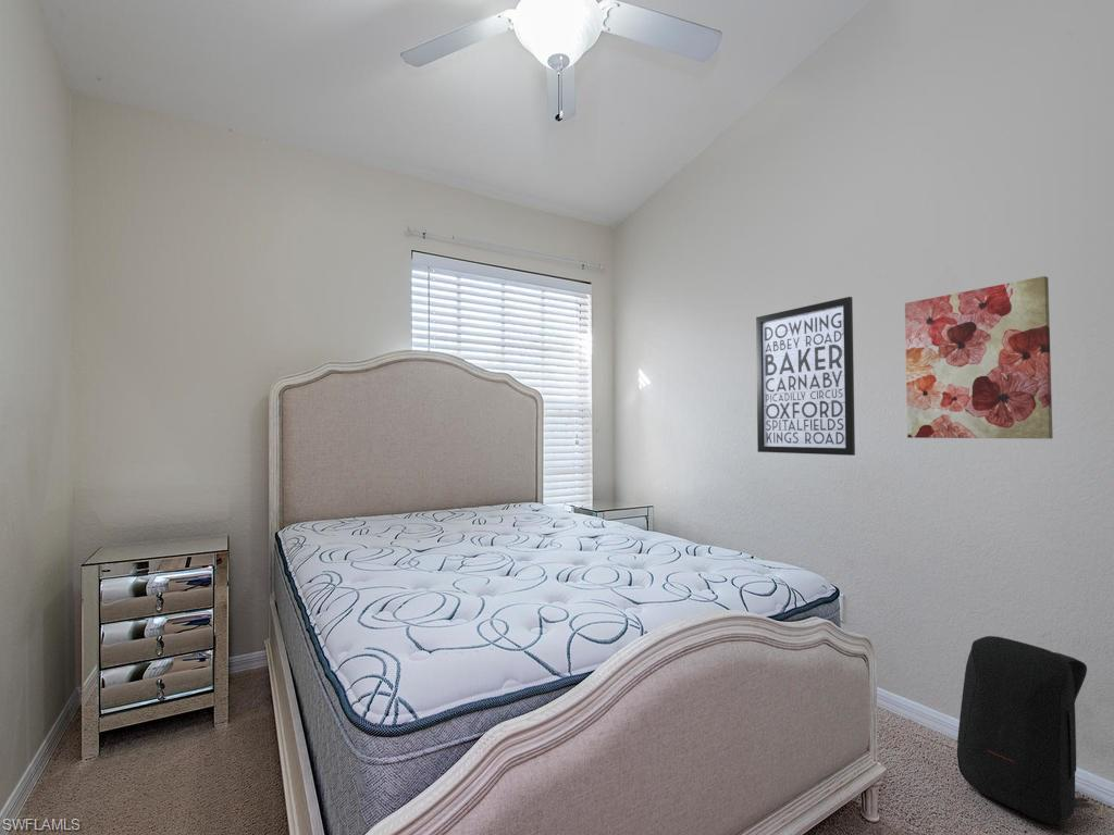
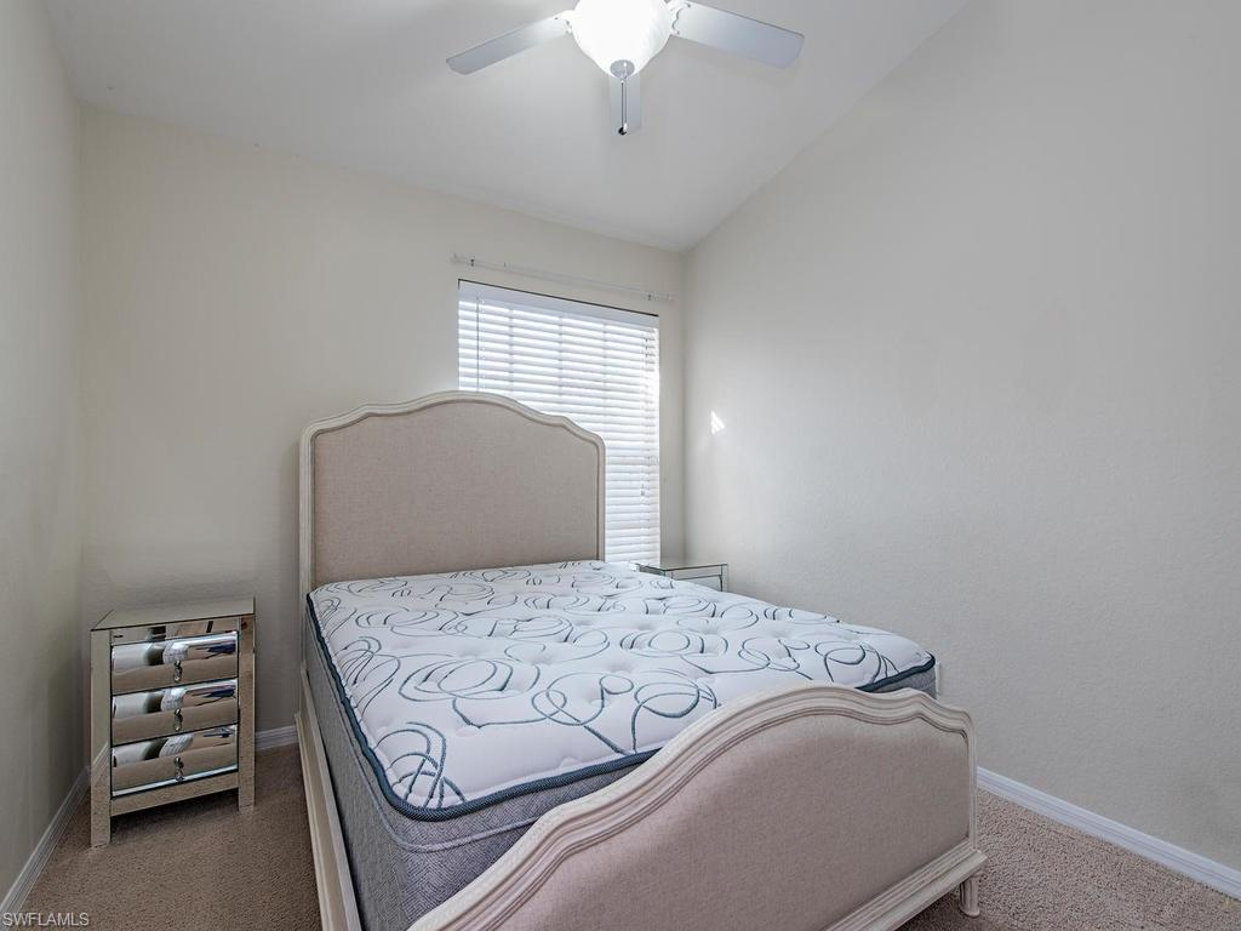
- wall art [755,296,856,457]
- wall art [904,275,1054,439]
- backpack [956,635,1090,825]
